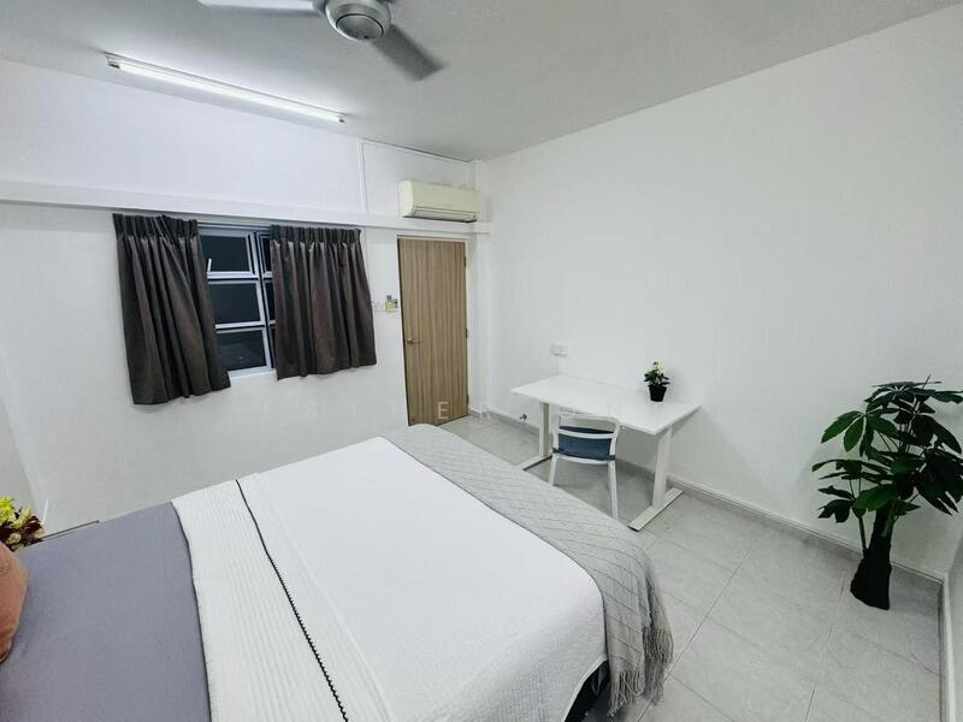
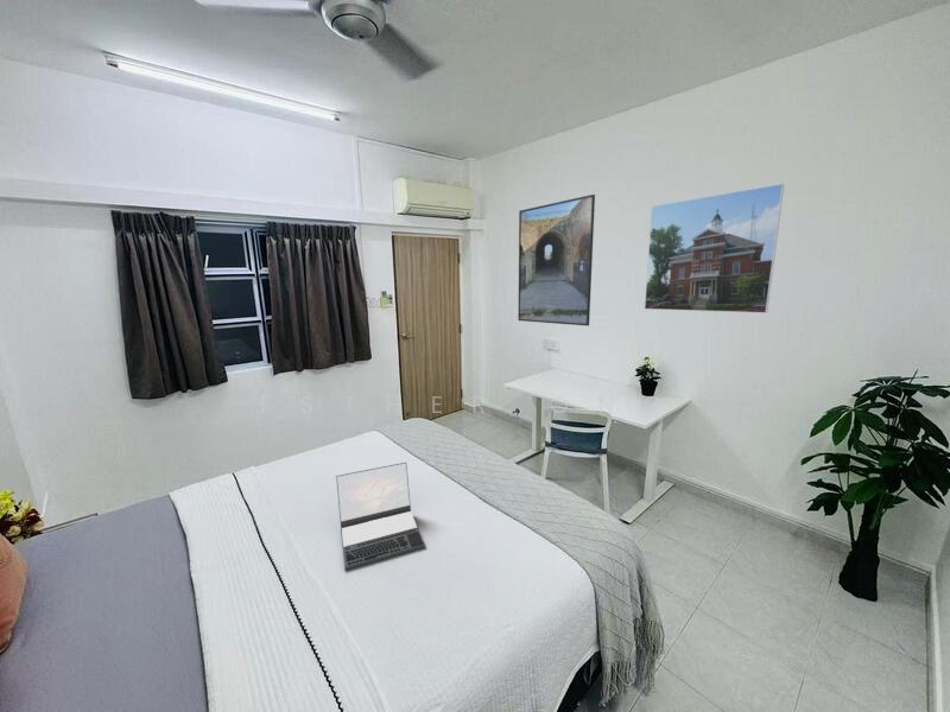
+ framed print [644,183,785,314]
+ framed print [517,193,596,328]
+ laptop [335,462,426,571]
